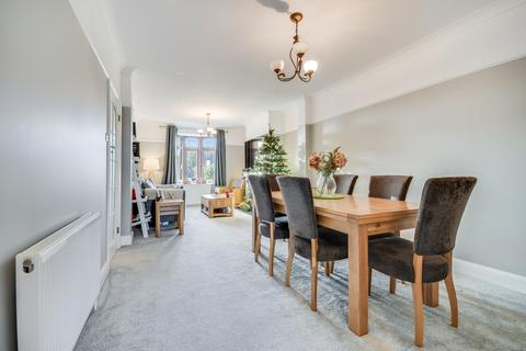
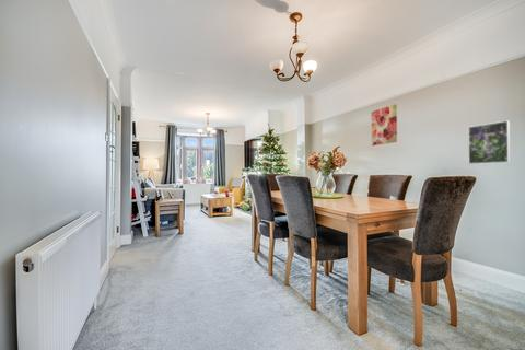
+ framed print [467,119,511,165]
+ wall art [371,104,398,147]
